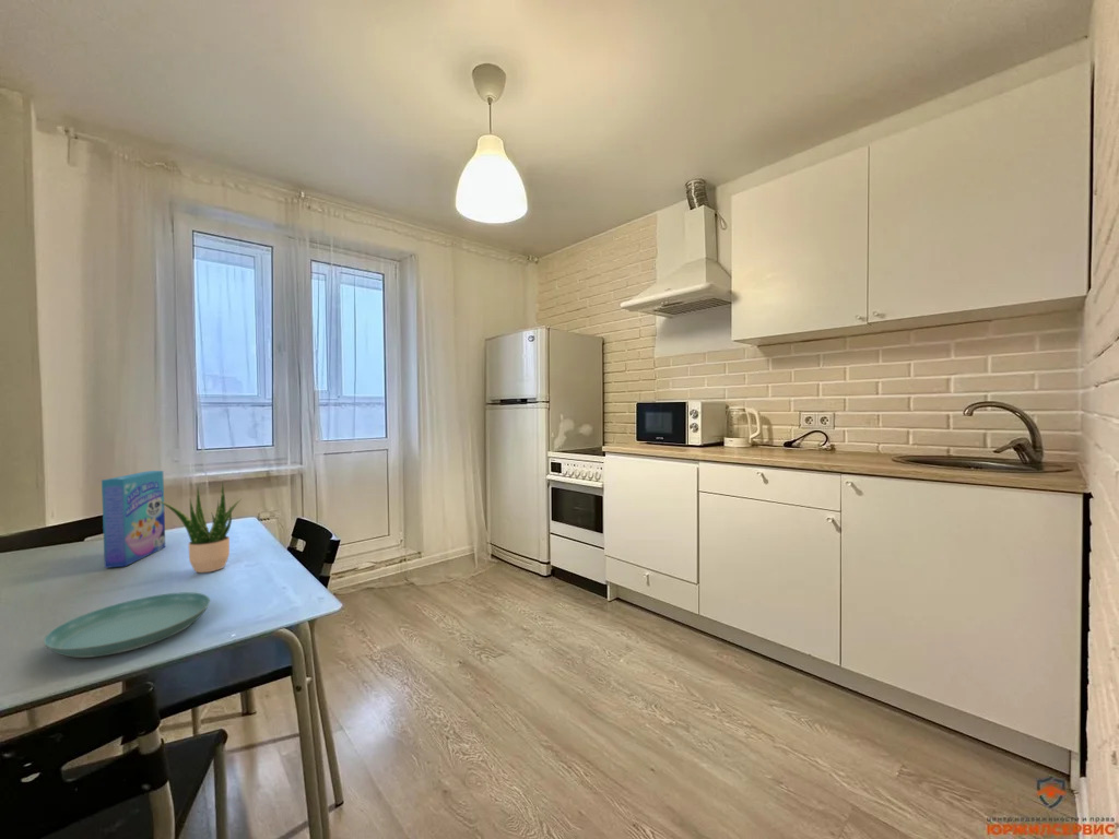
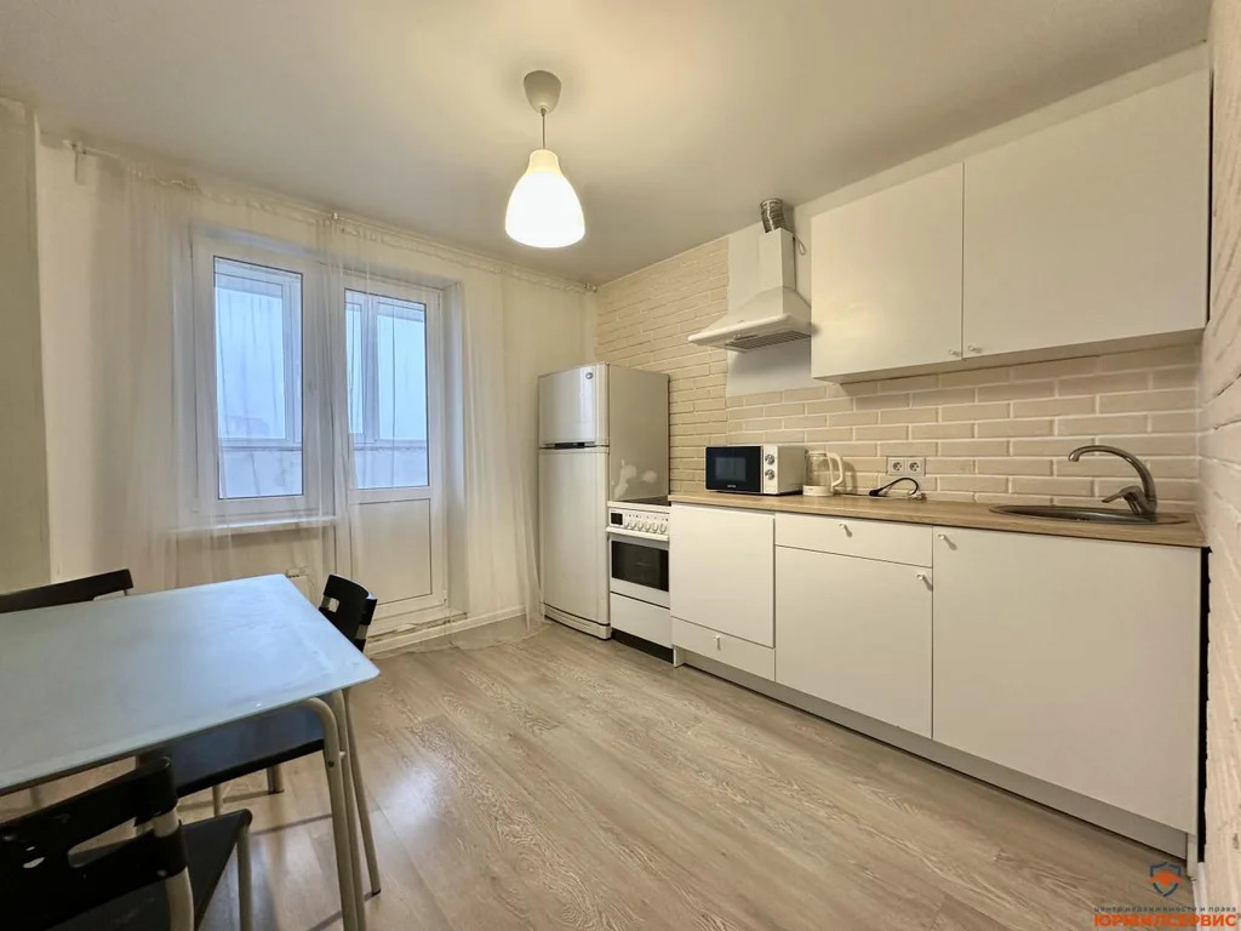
- saucer [43,591,211,659]
- potted plant [158,482,242,574]
- cereal box [101,470,166,569]
